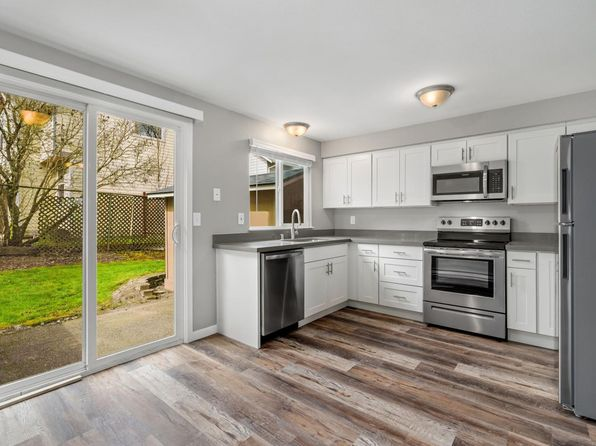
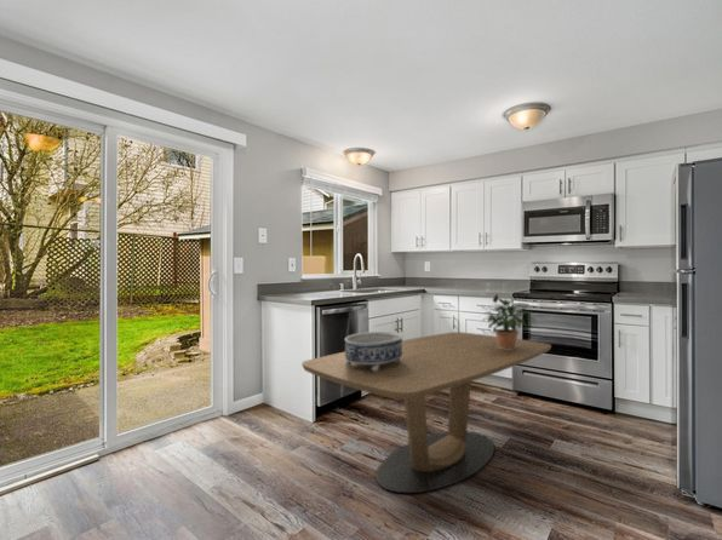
+ dining table [300,331,552,494]
+ decorative bowl [344,331,405,372]
+ potted plant [481,293,538,350]
